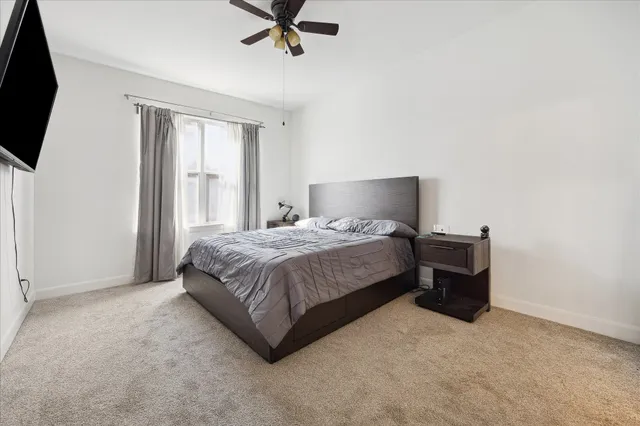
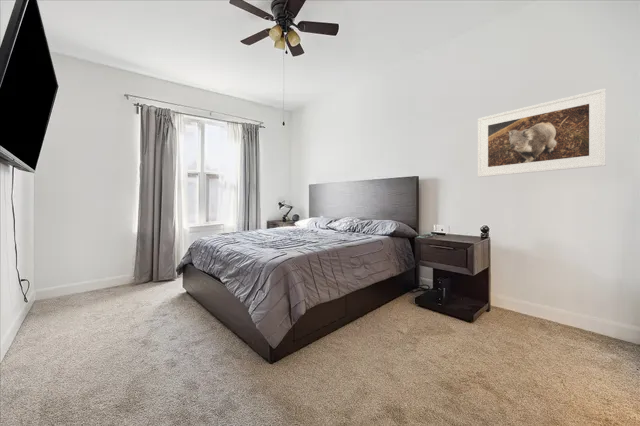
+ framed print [477,88,607,178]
